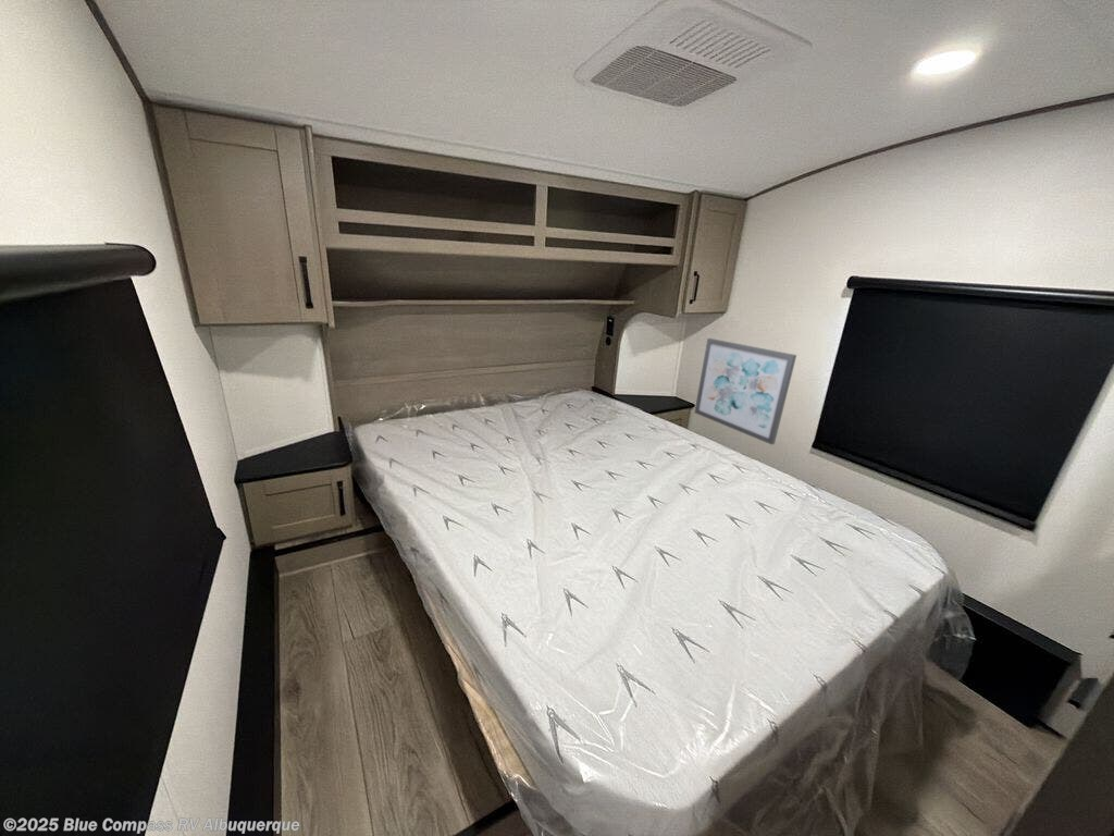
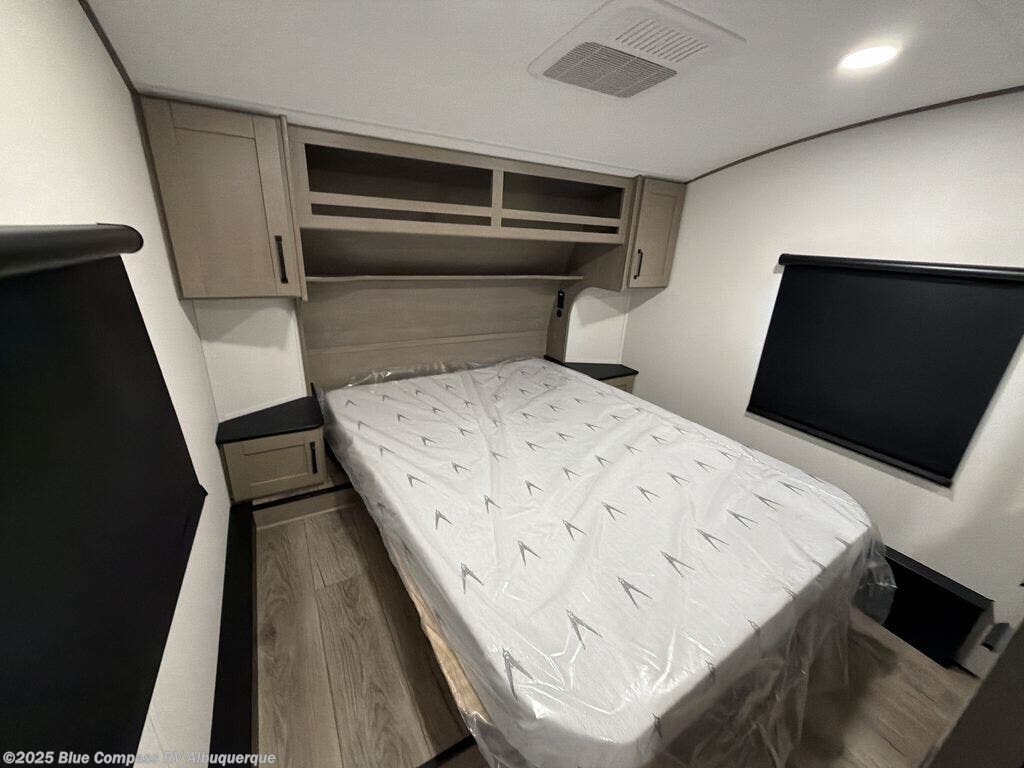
- wall art [693,337,797,446]
